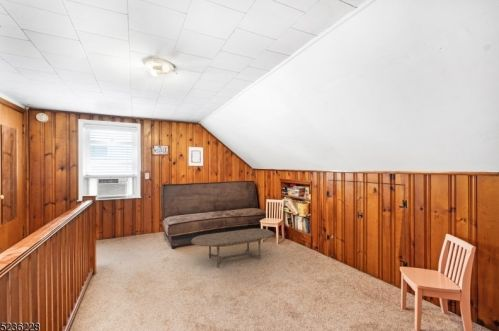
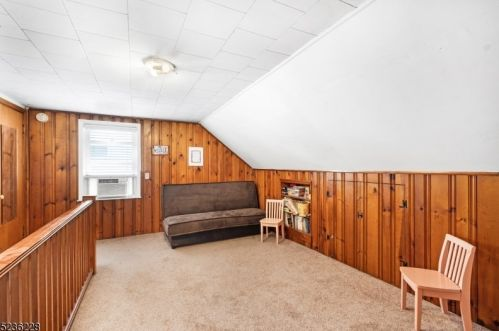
- coffee table [190,228,274,269]
